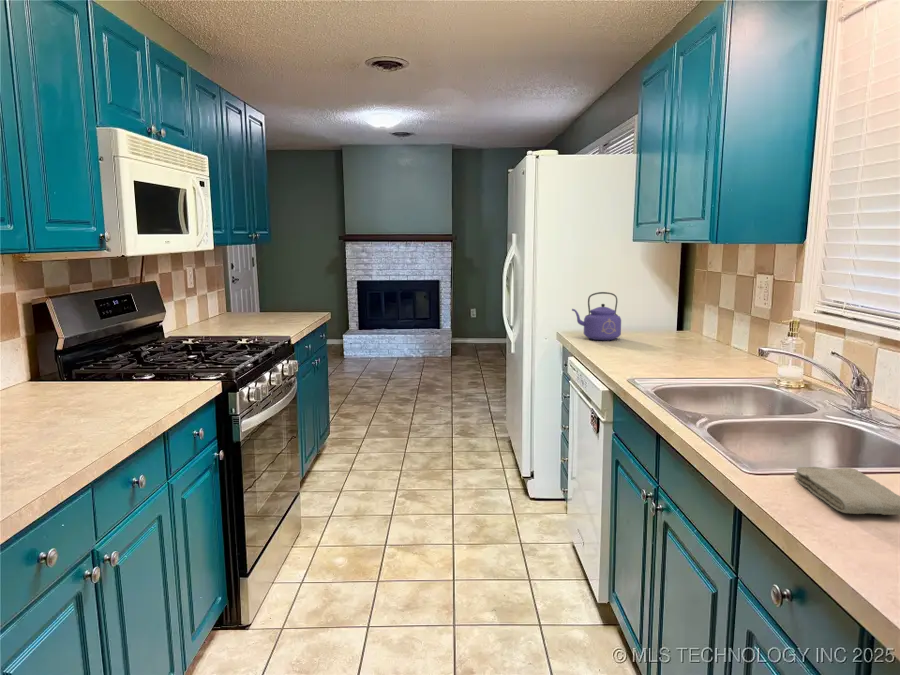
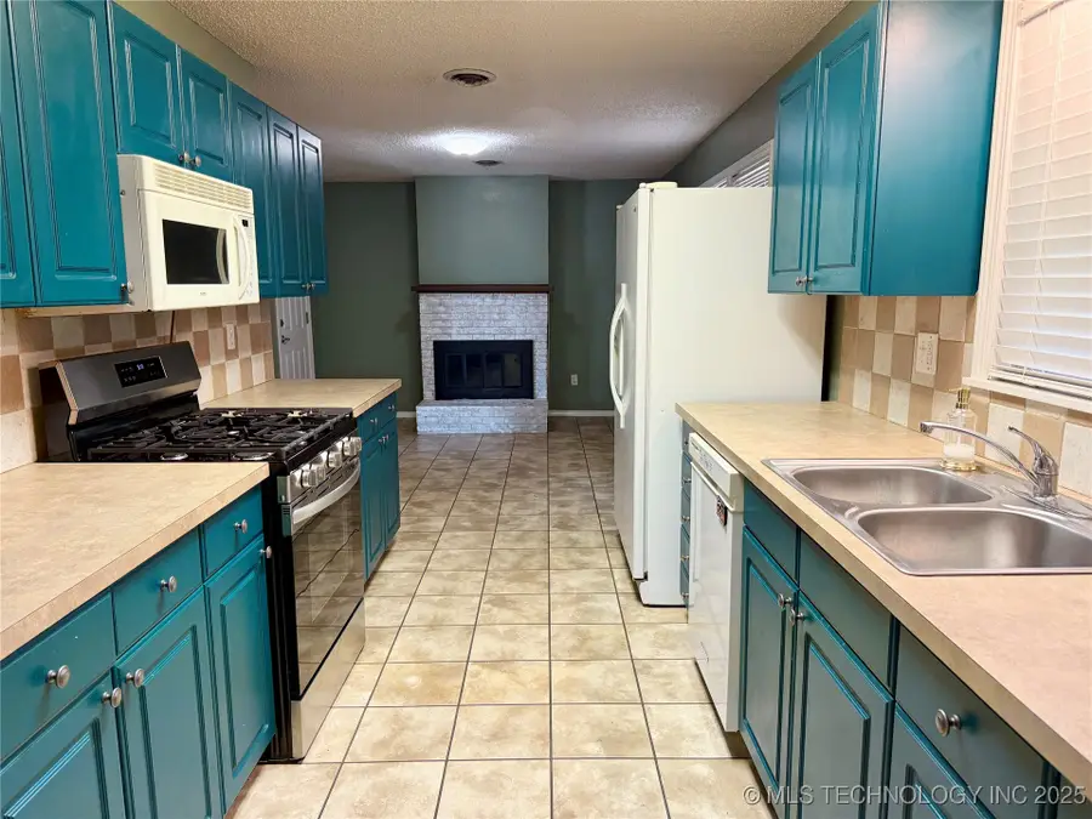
- kettle [571,291,622,341]
- washcloth [793,466,900,516]
